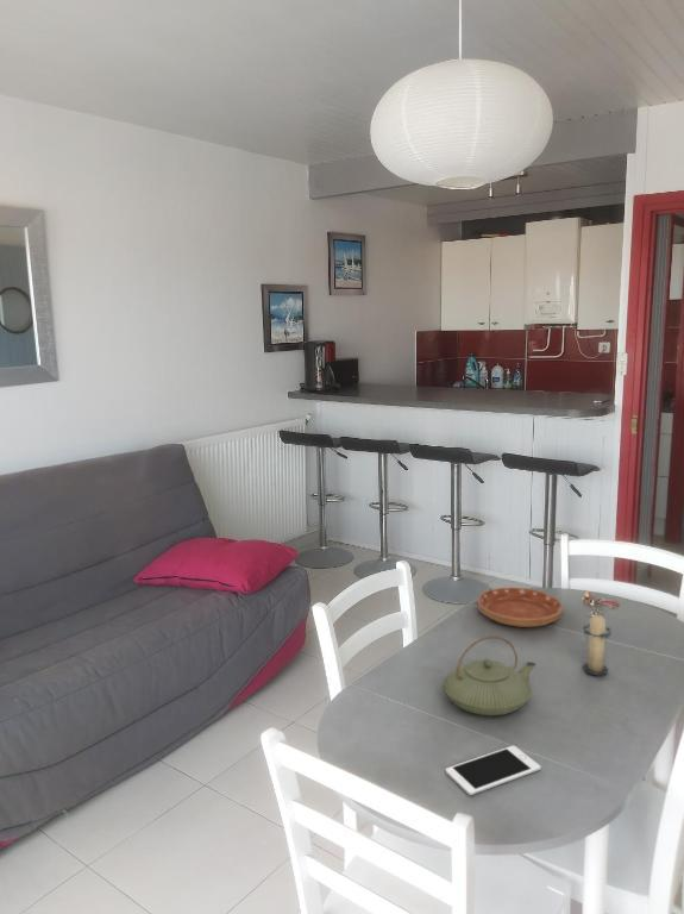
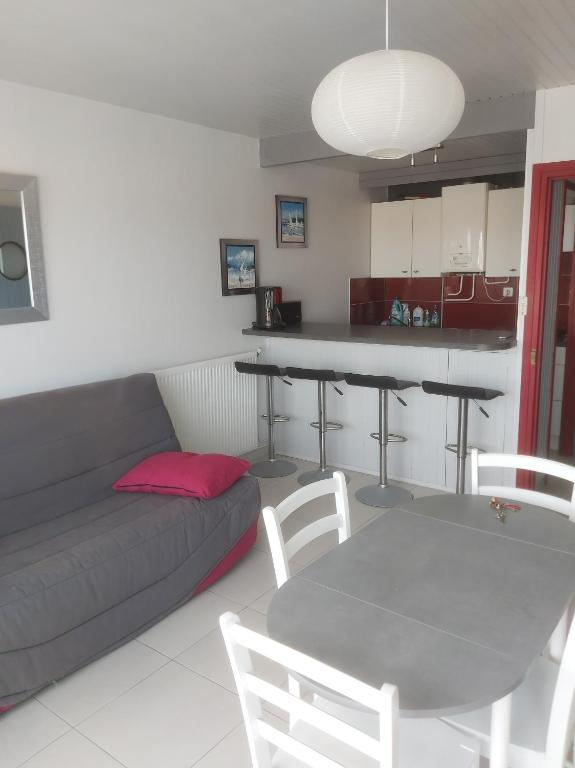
- saucer [477,587,564,628]
- teapot [443,636,536,716]
- candle [582,611,611,677]
- cell phone [445,744,542,796]
